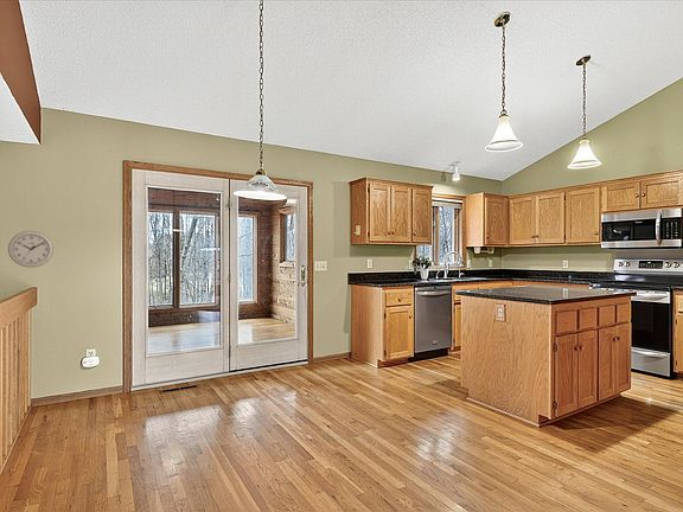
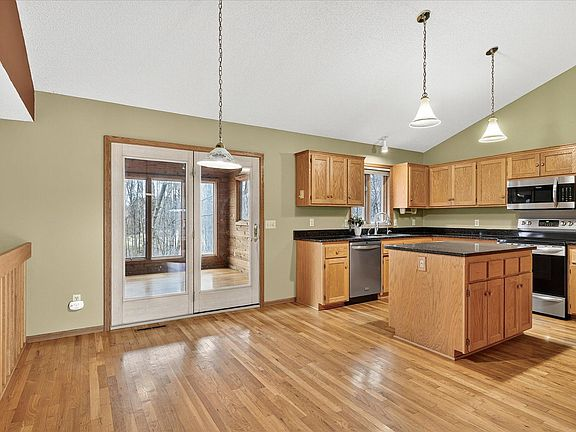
- wall clock [7,230,55,268]
